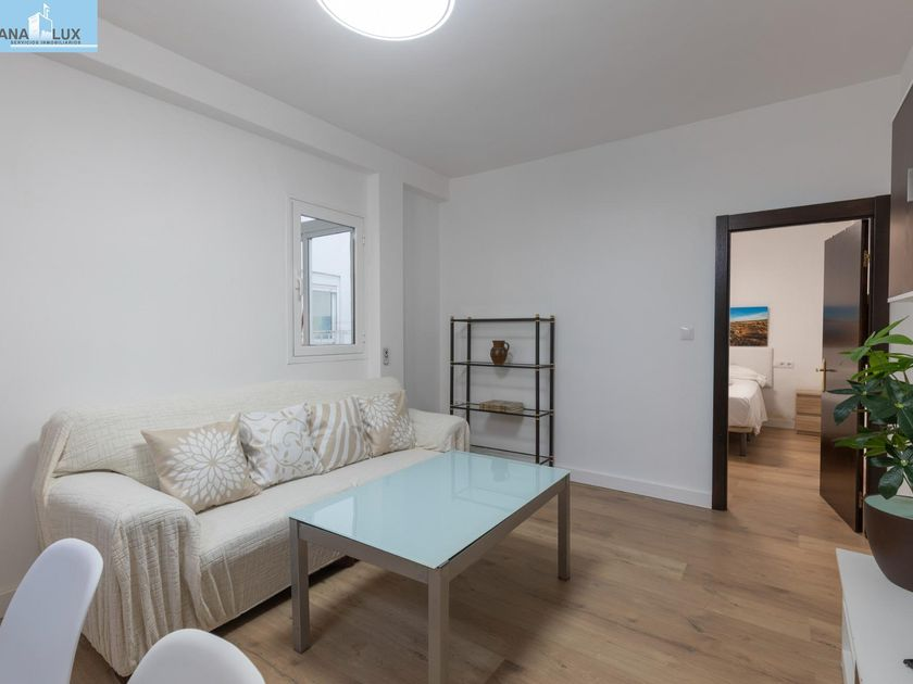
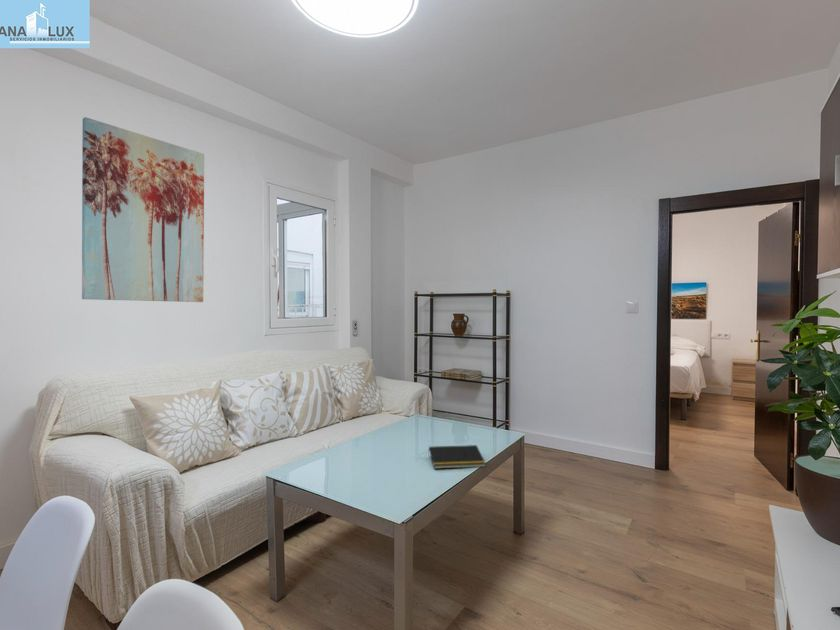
+ wall art [81,116,205,303]
+ notepad [427,444,487,470]
